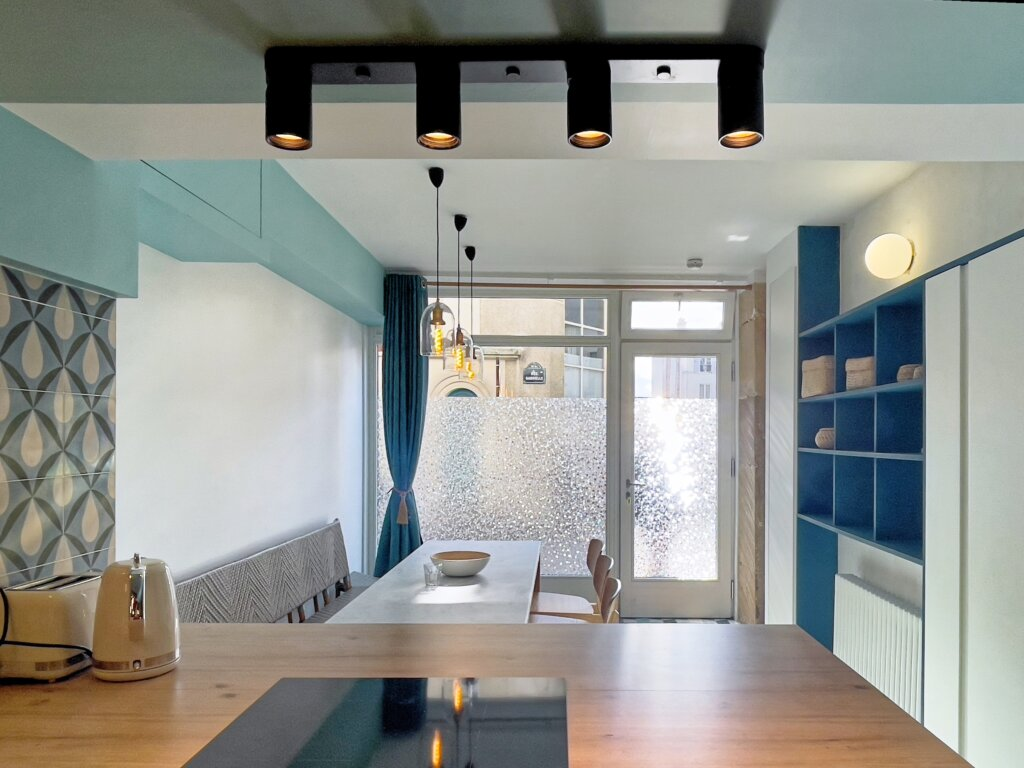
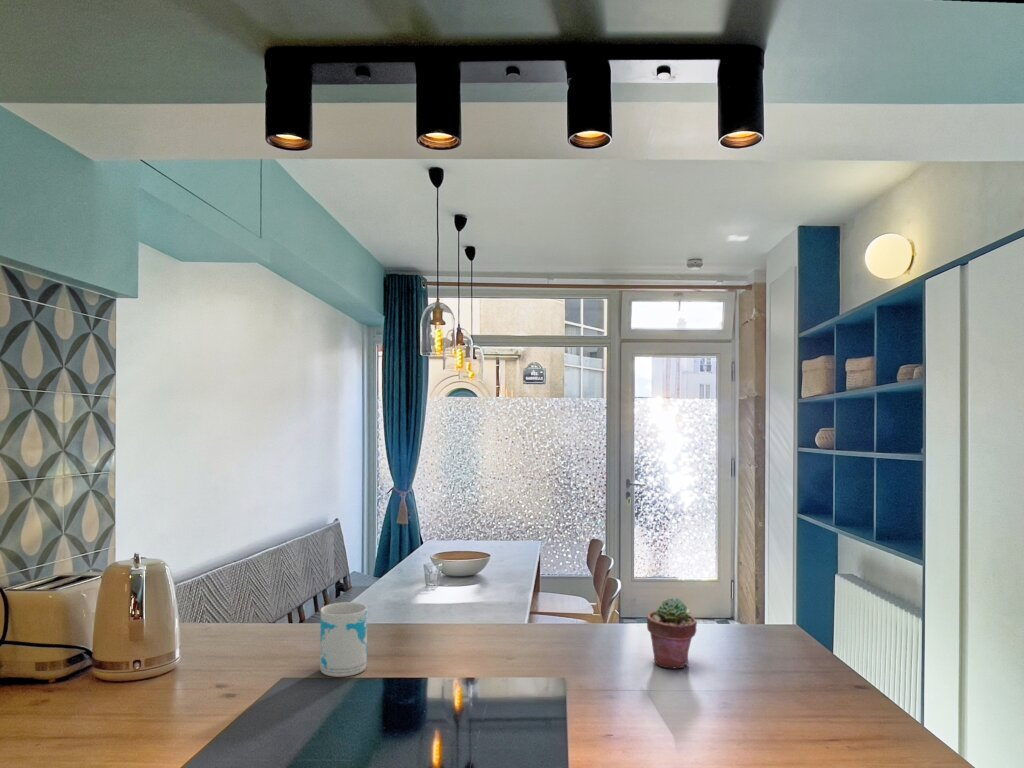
+ potted succulent [646,597,698,670]
+ mug [319,601,368,678]
